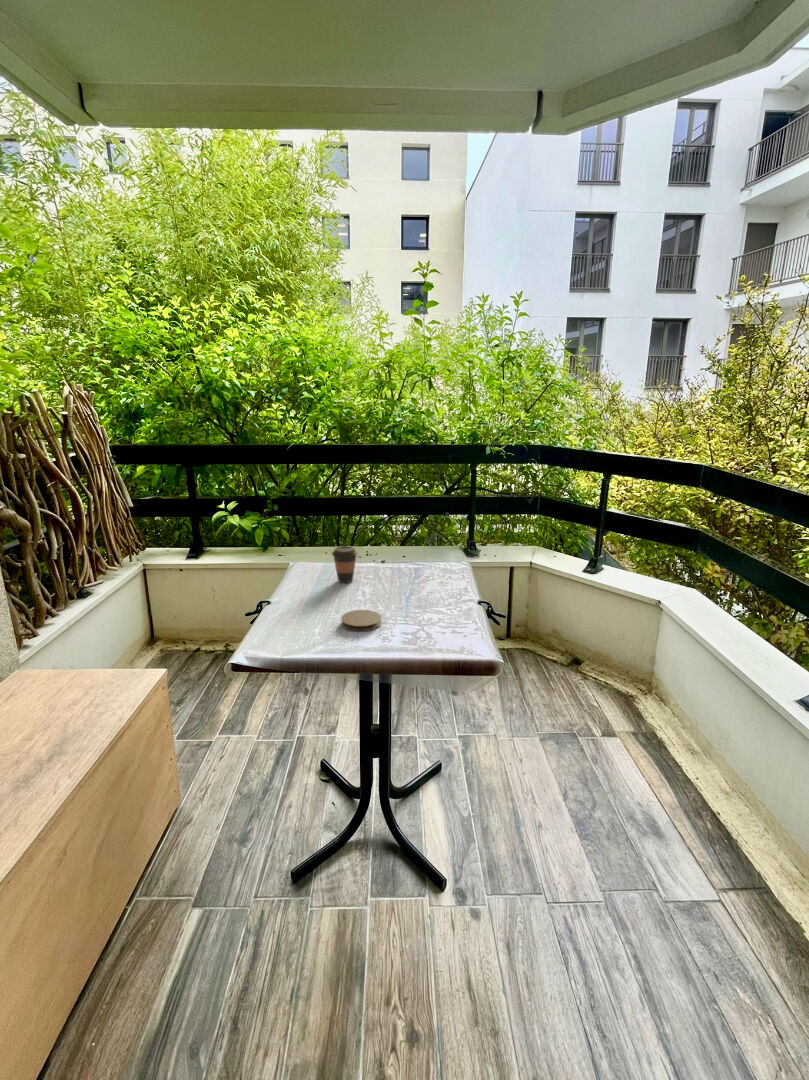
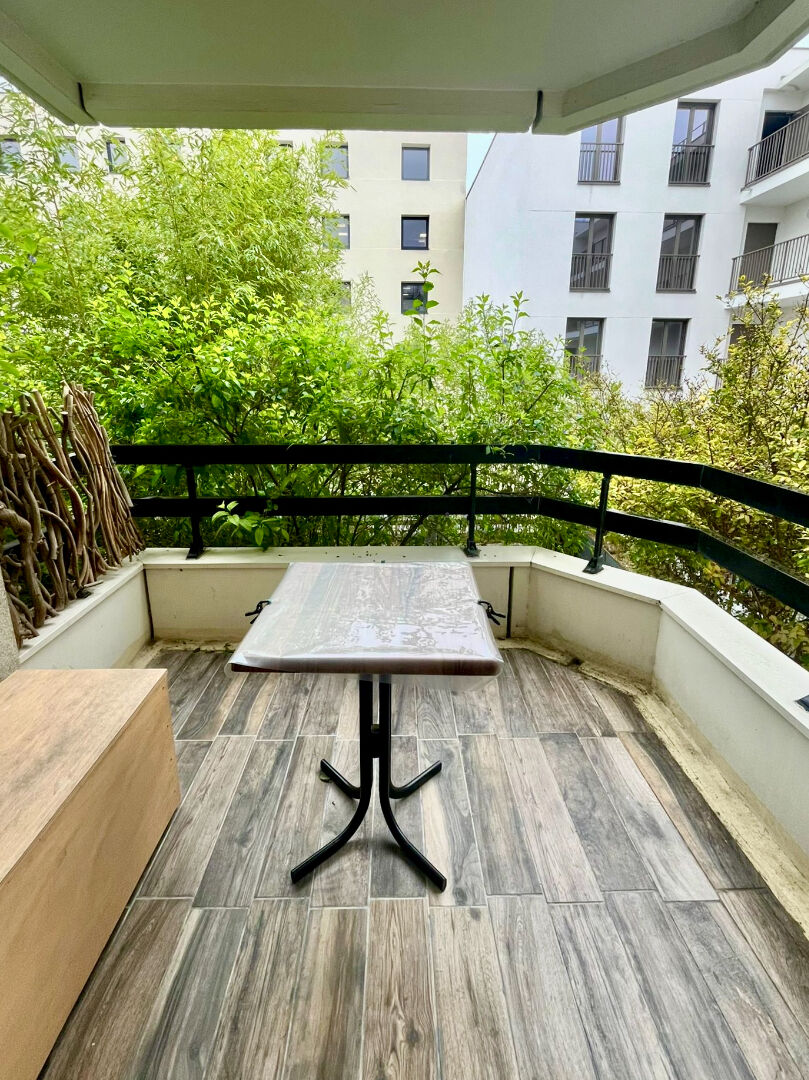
- coaster [340,609,382,632]
- coffee cup [331,545,359,584]
